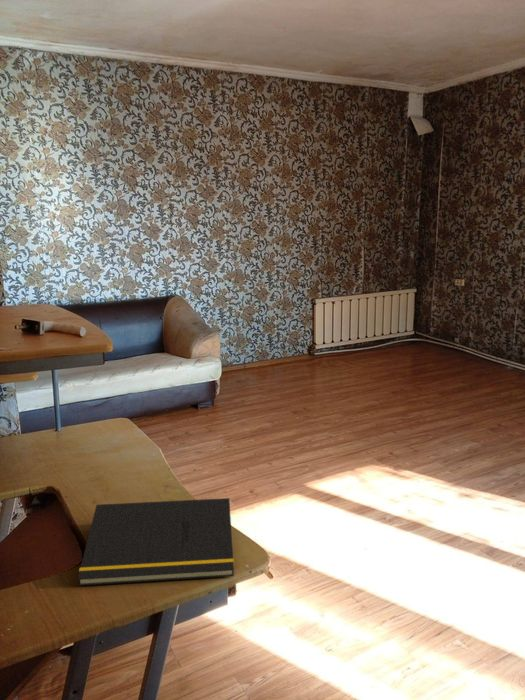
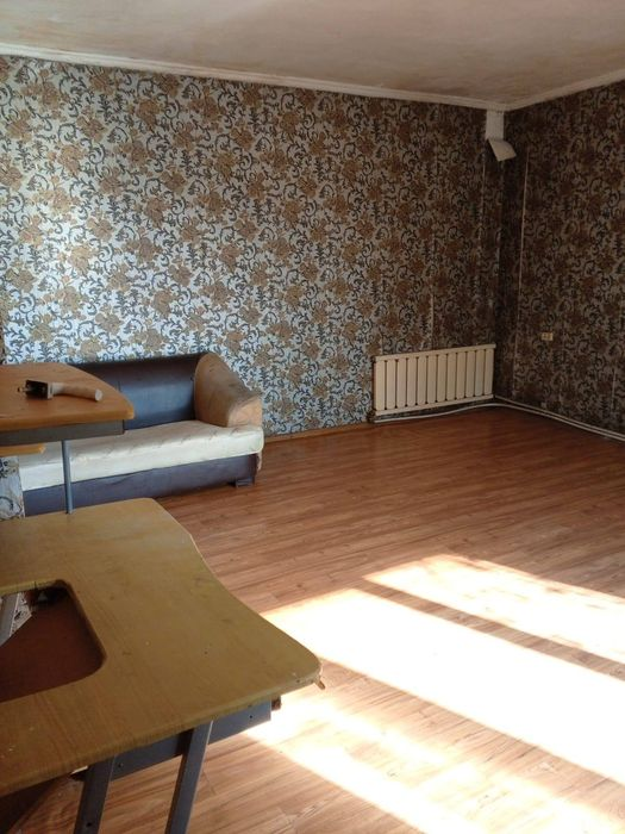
- notepad [77,497,235,587]
